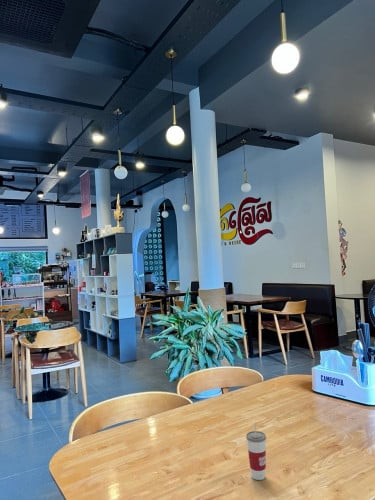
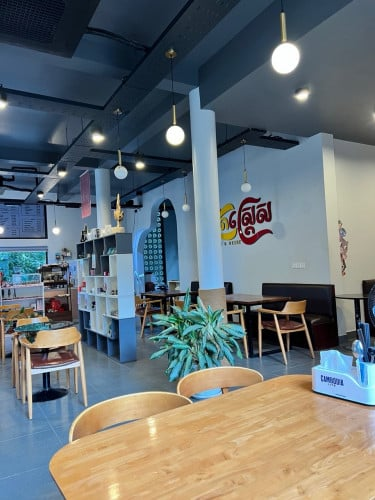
- cup [245,422,267,481]
